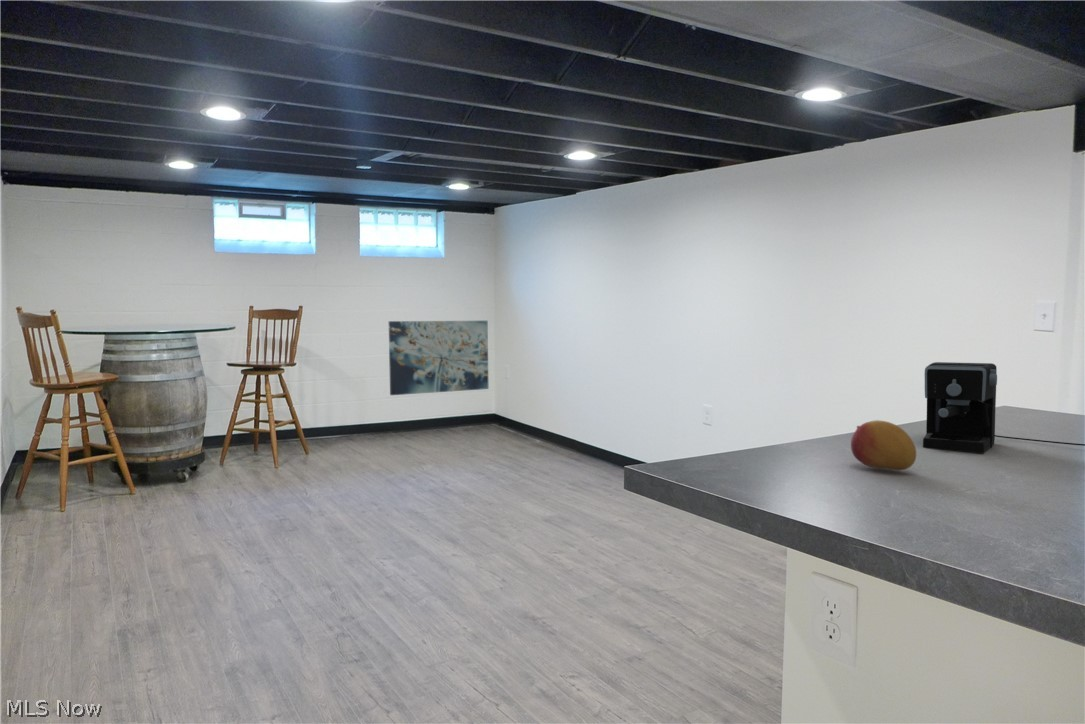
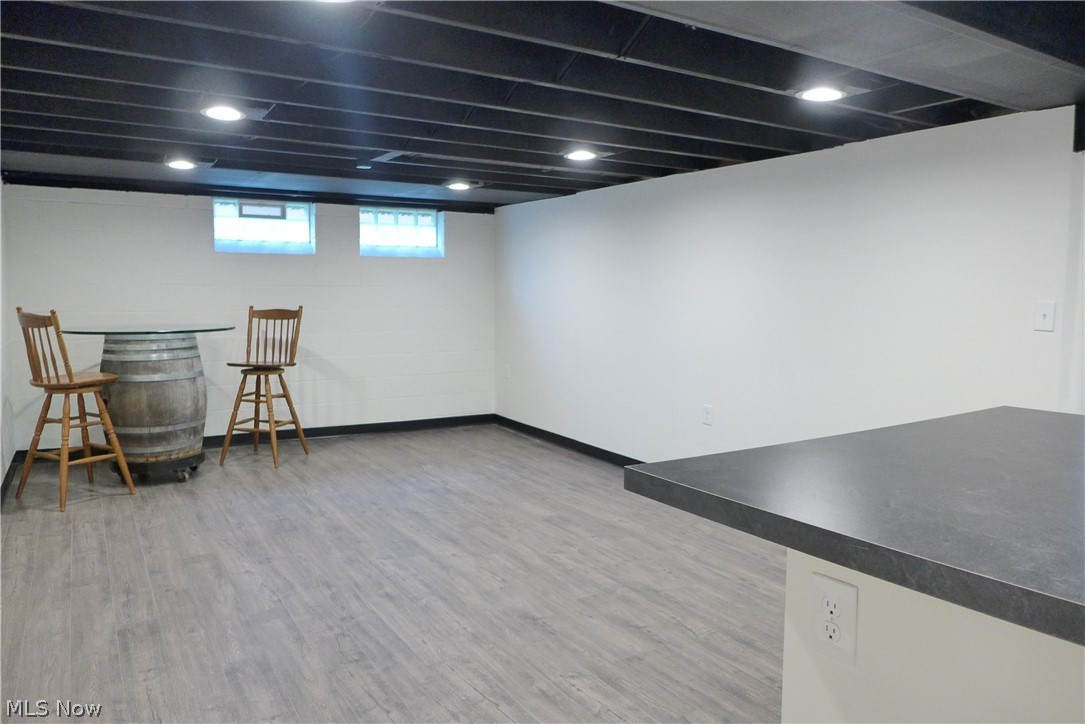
- wall art [388,320,490,396]
- fruit [850,419,917,471]
- coffee maker [922,361,1085,454]
